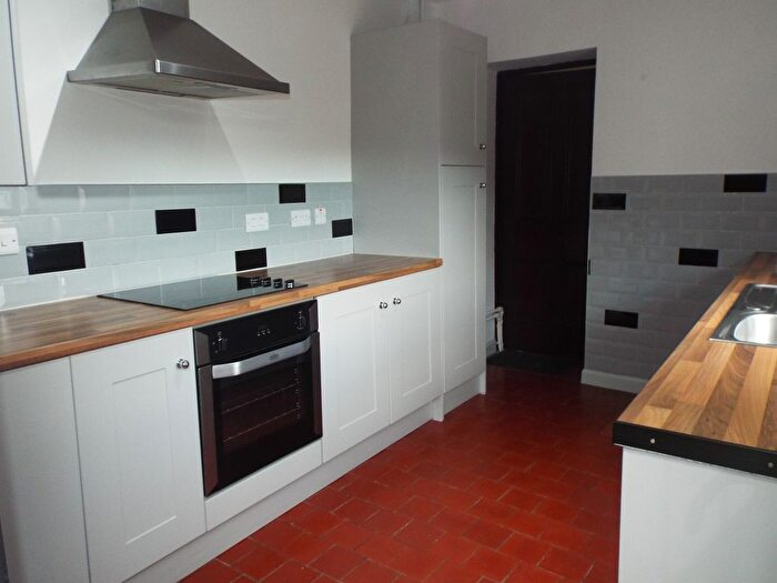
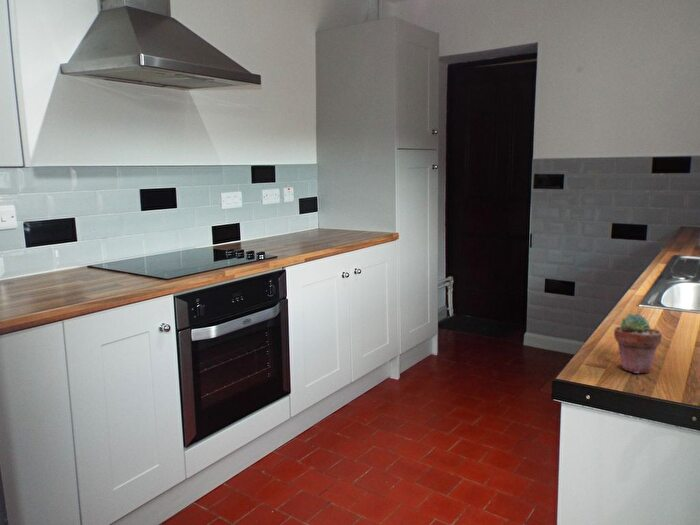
+ potted succulent [613,313,663,374]
